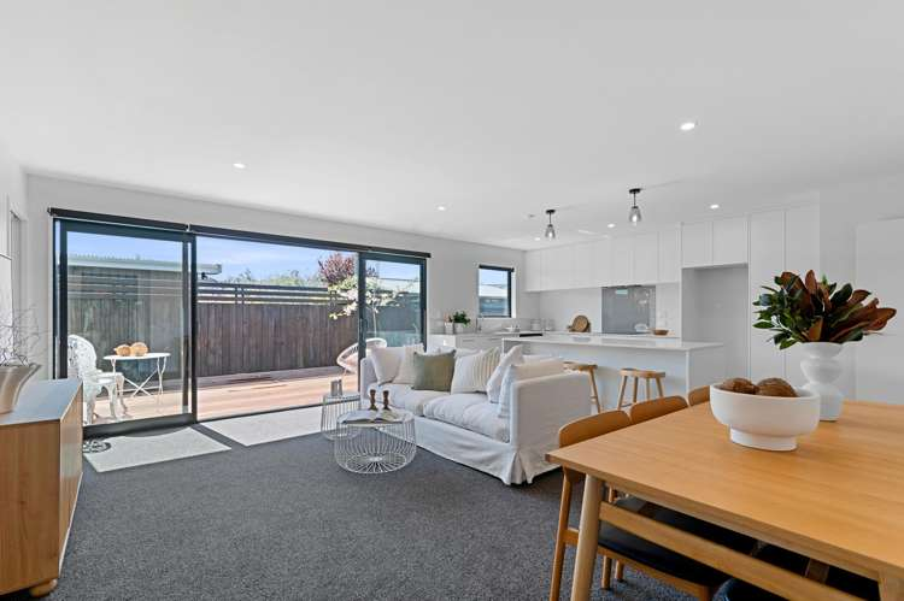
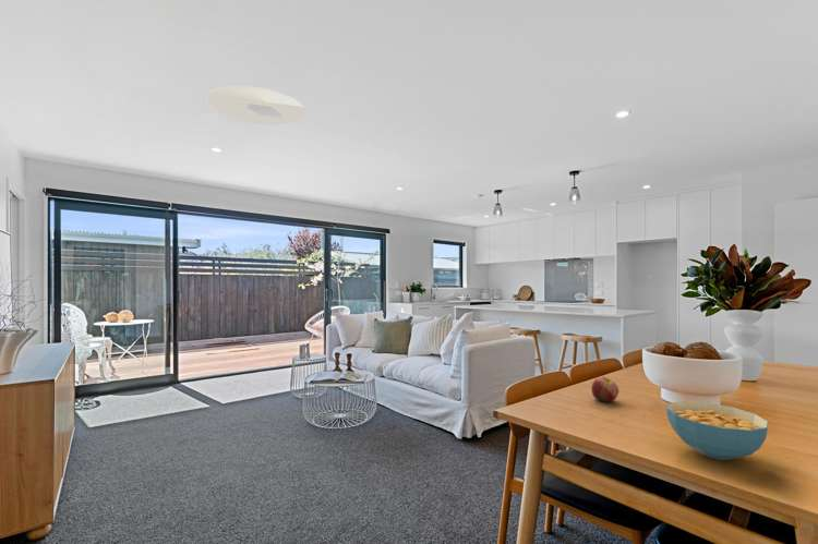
+ cereal bowl [665,400,770,461]
+ ceiling light [205,85,306,125]
+ apple [590,376,619,403]
